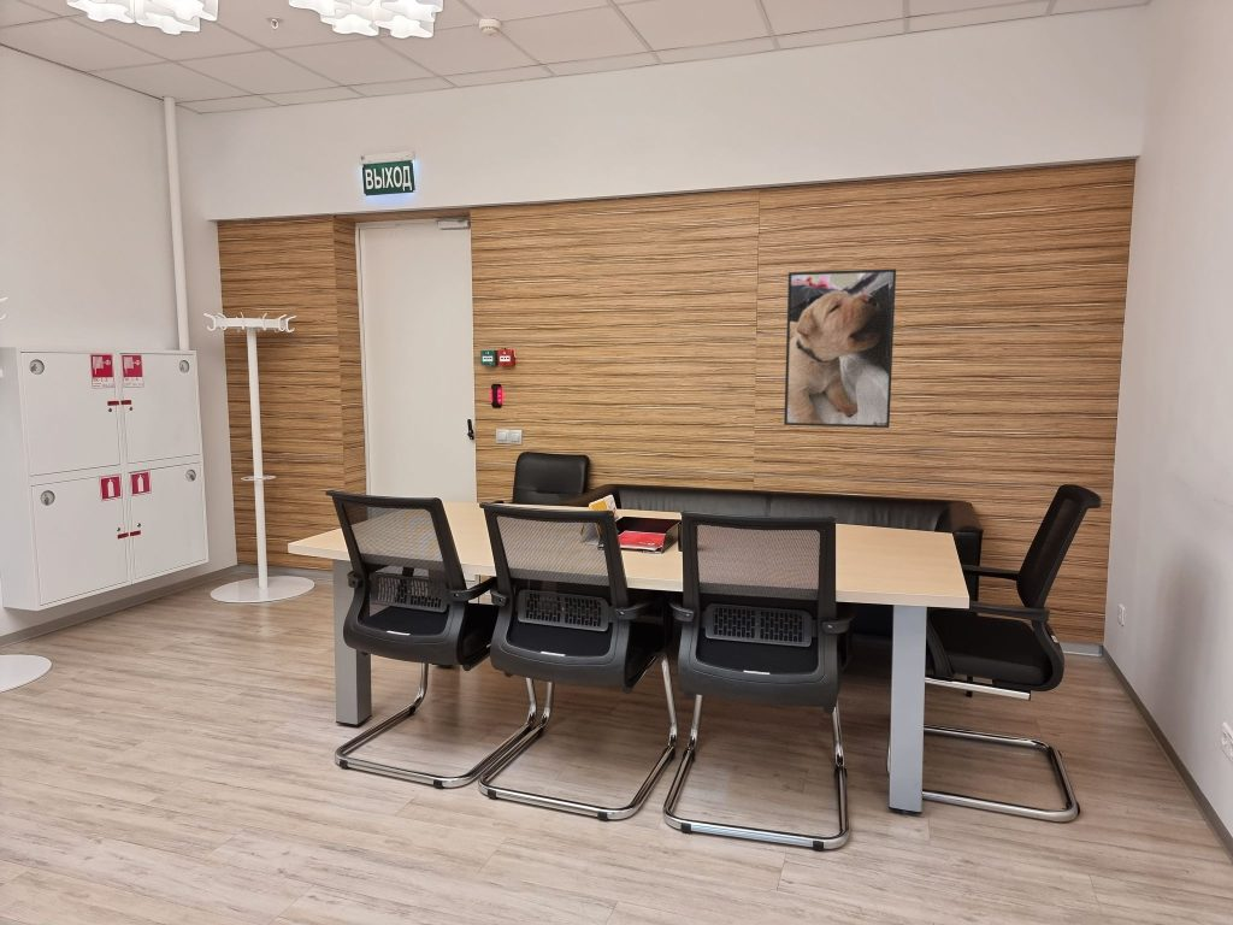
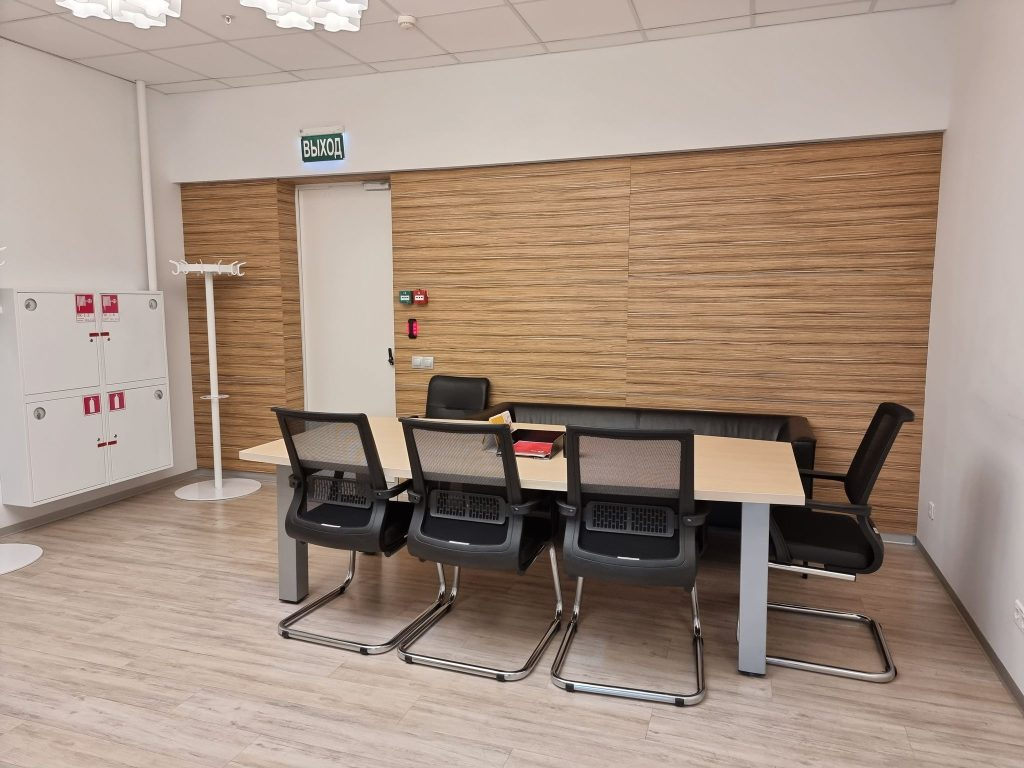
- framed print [783,267,897,429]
